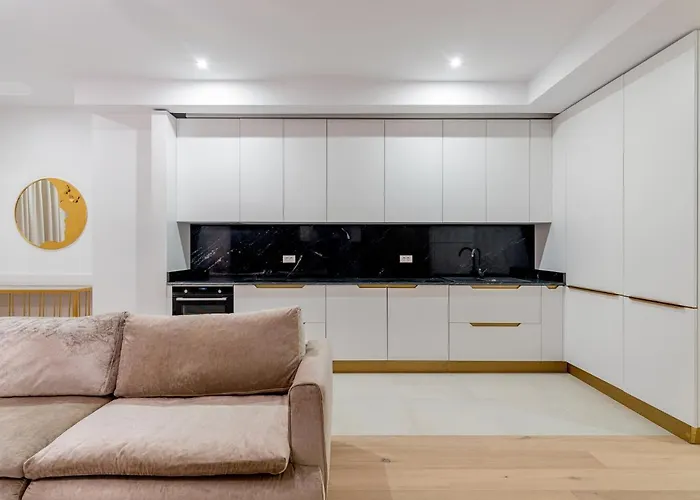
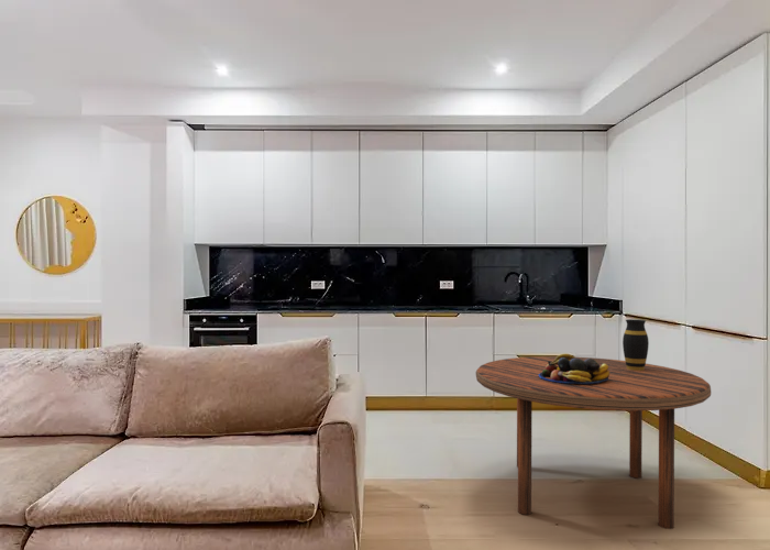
+ vase [622,318,650,371]
+ fruit bowl [539,353,609,384]
+ dining table [475,355,712,530]
